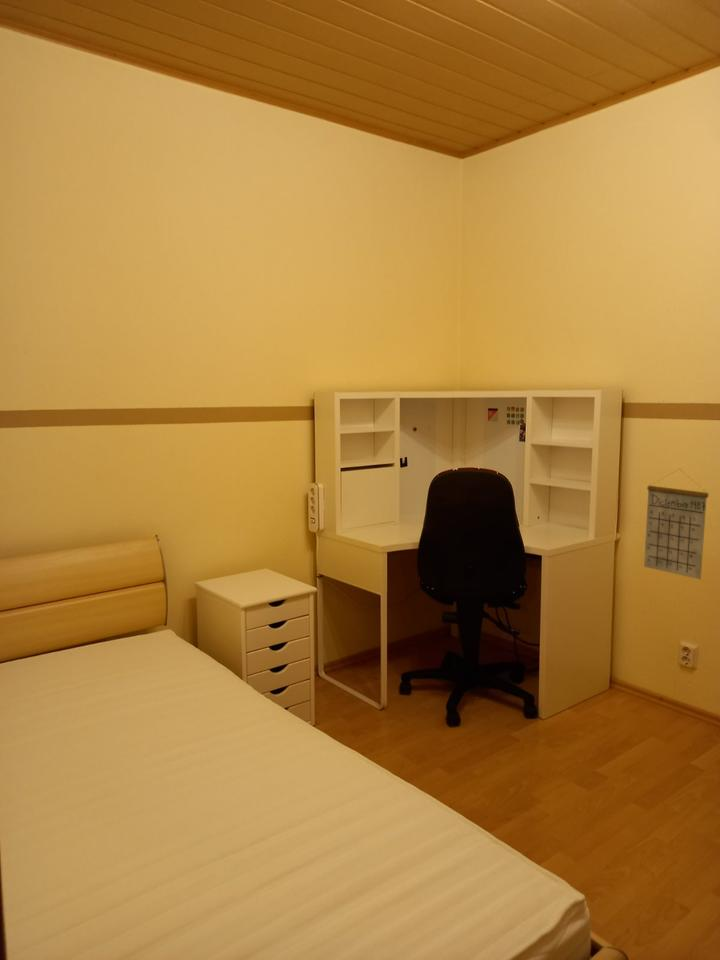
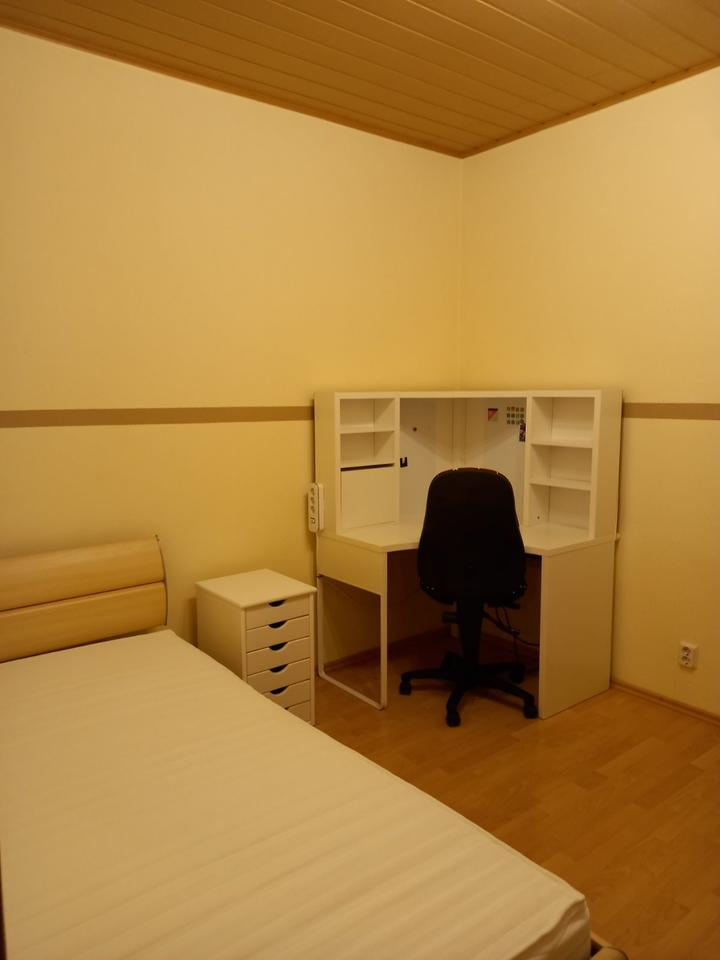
- calendar [643,469,709,581]
